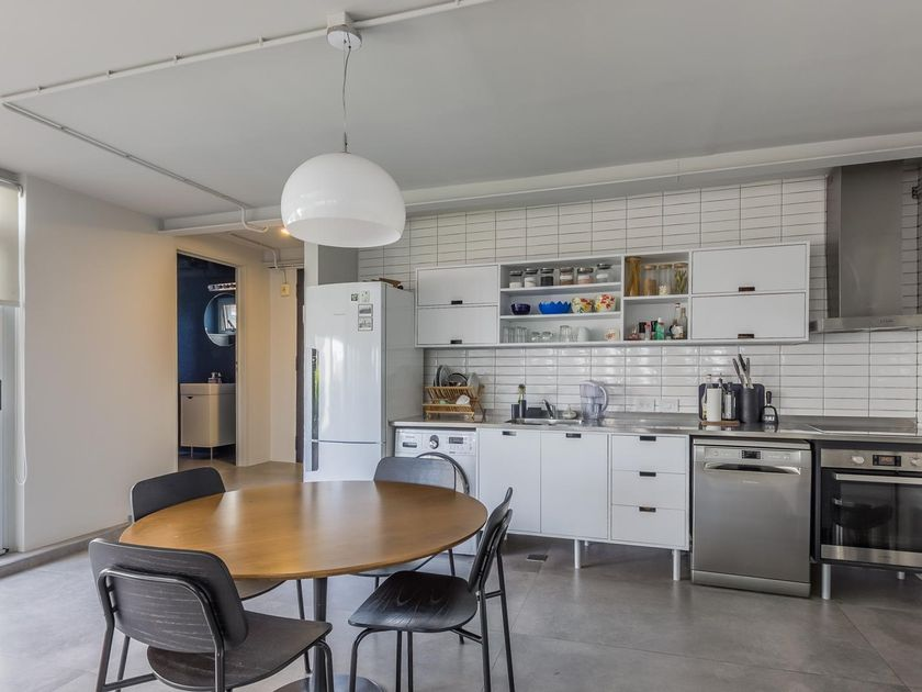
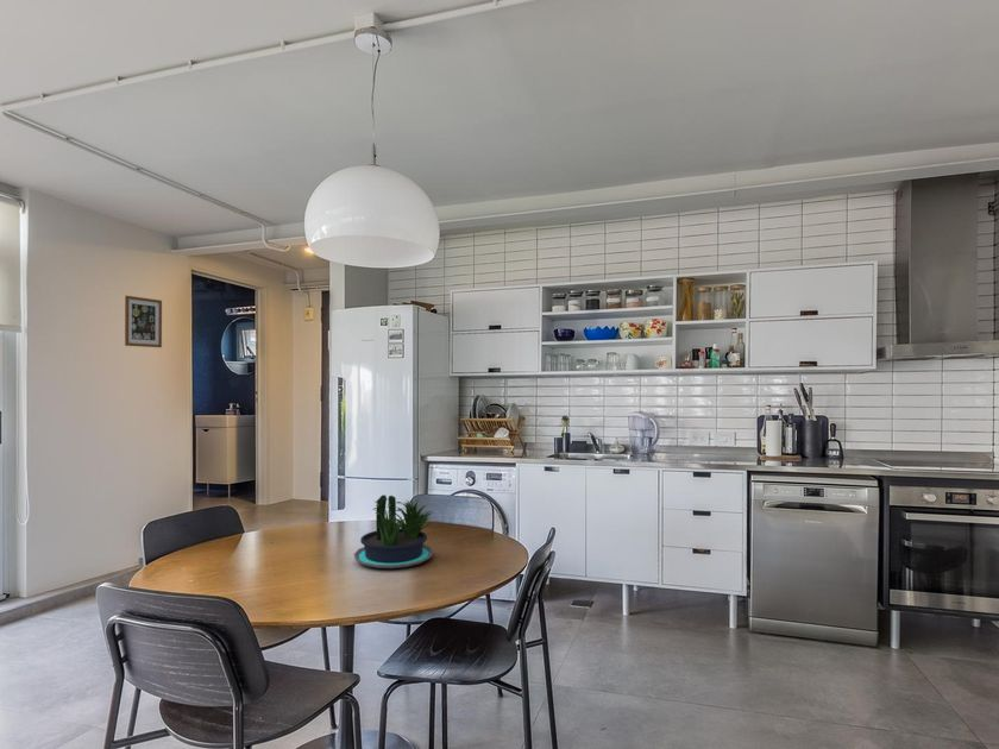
+ wall art [124,295,163,348]
+ potted plant [353,493,445,569]
